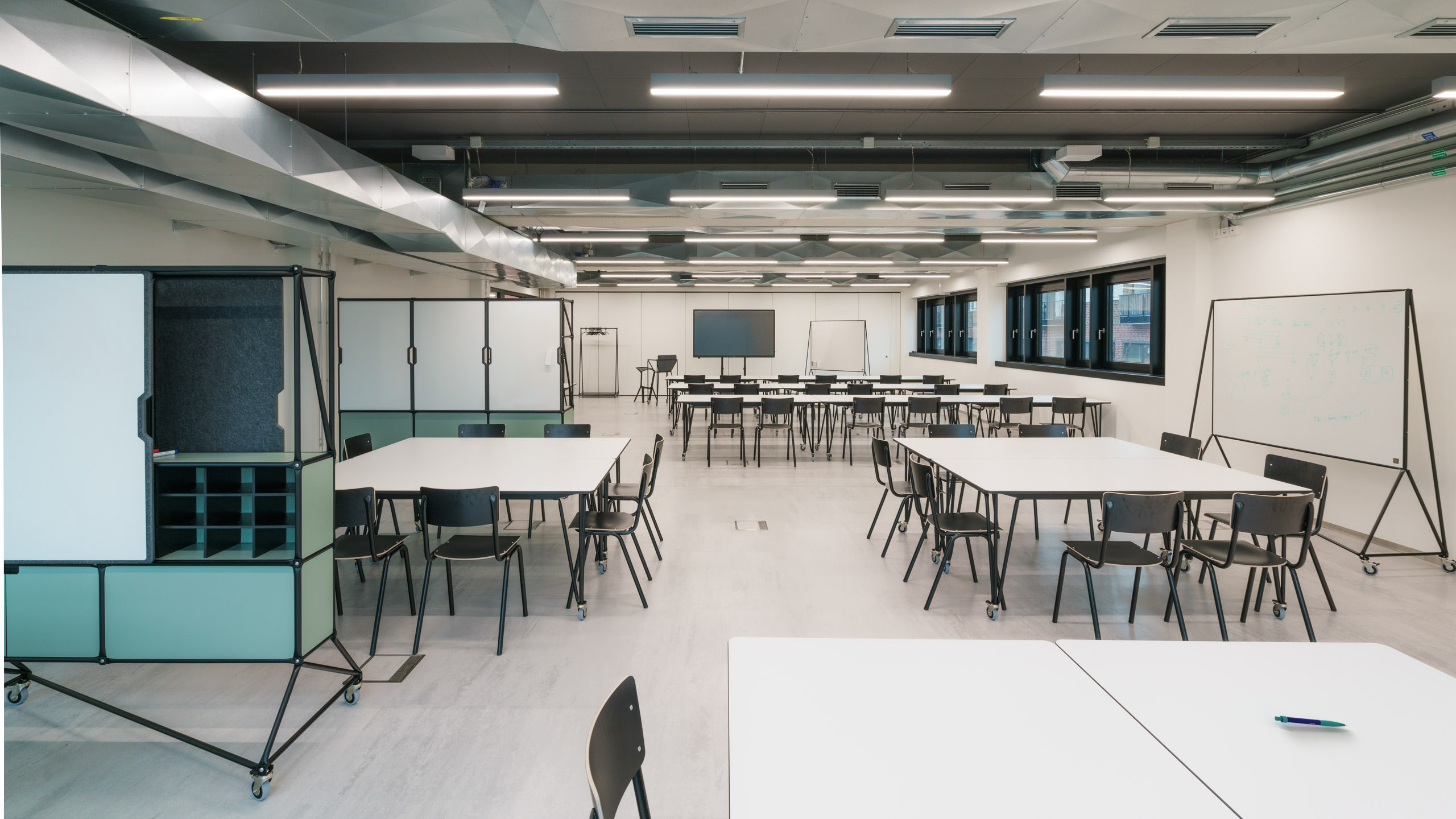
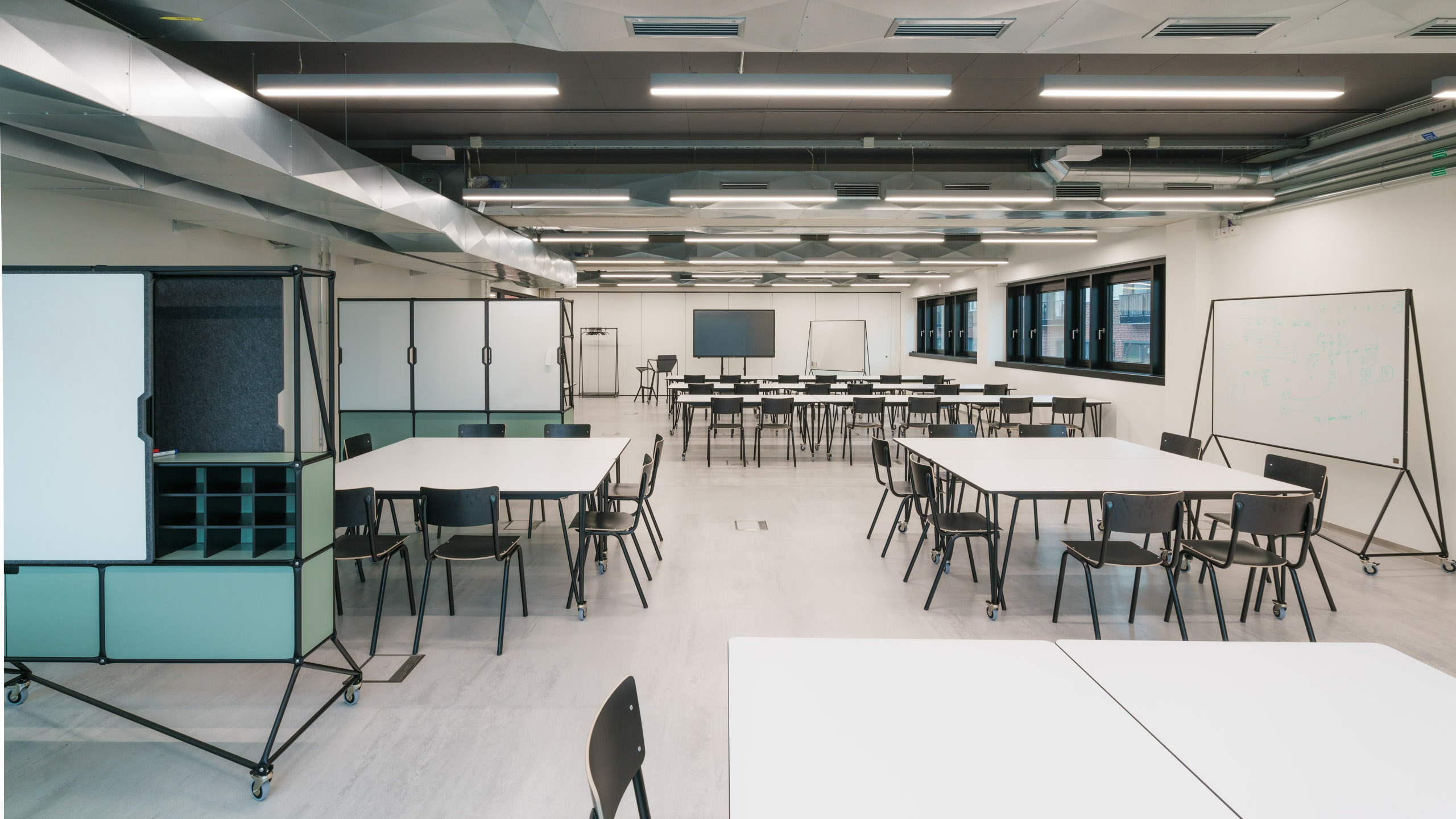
- pen [1274,715,1347,727]
